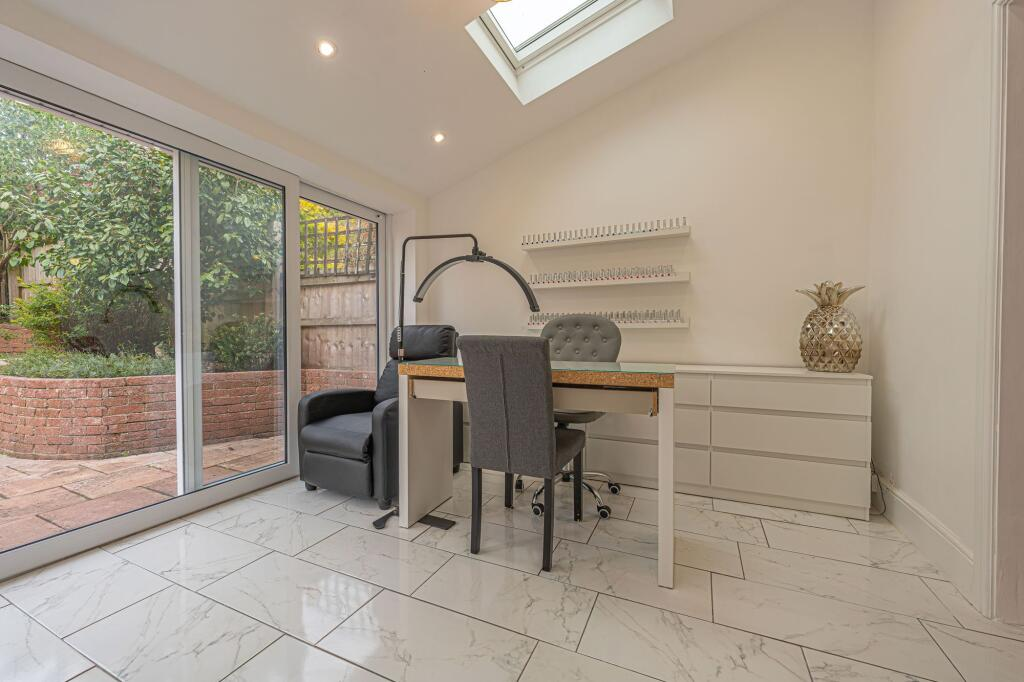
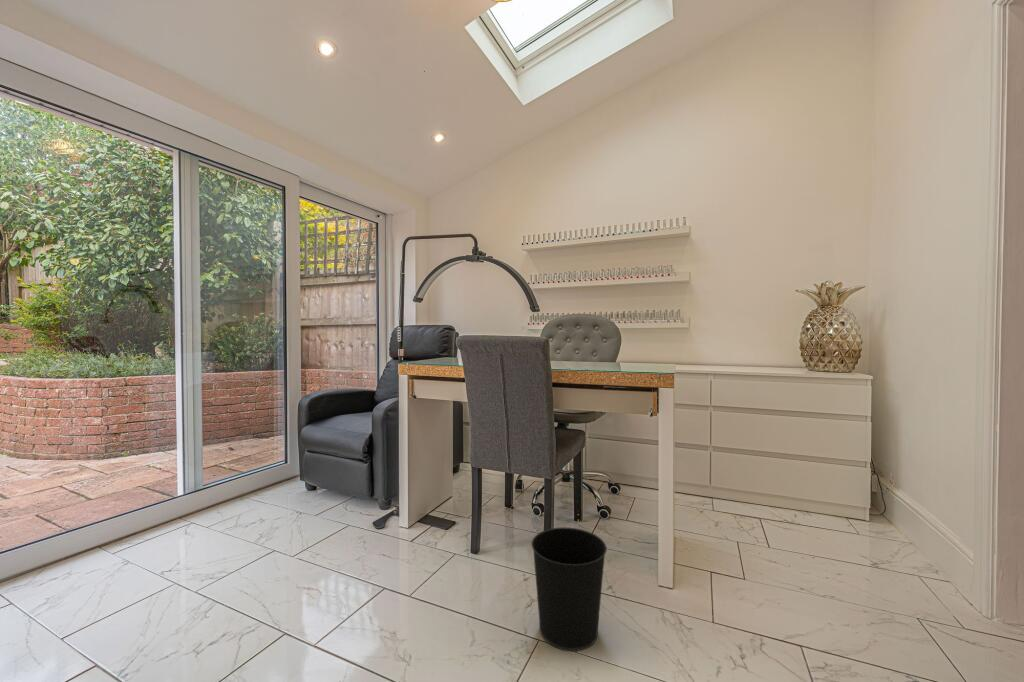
+ wastebasket [531,526,608,652]
